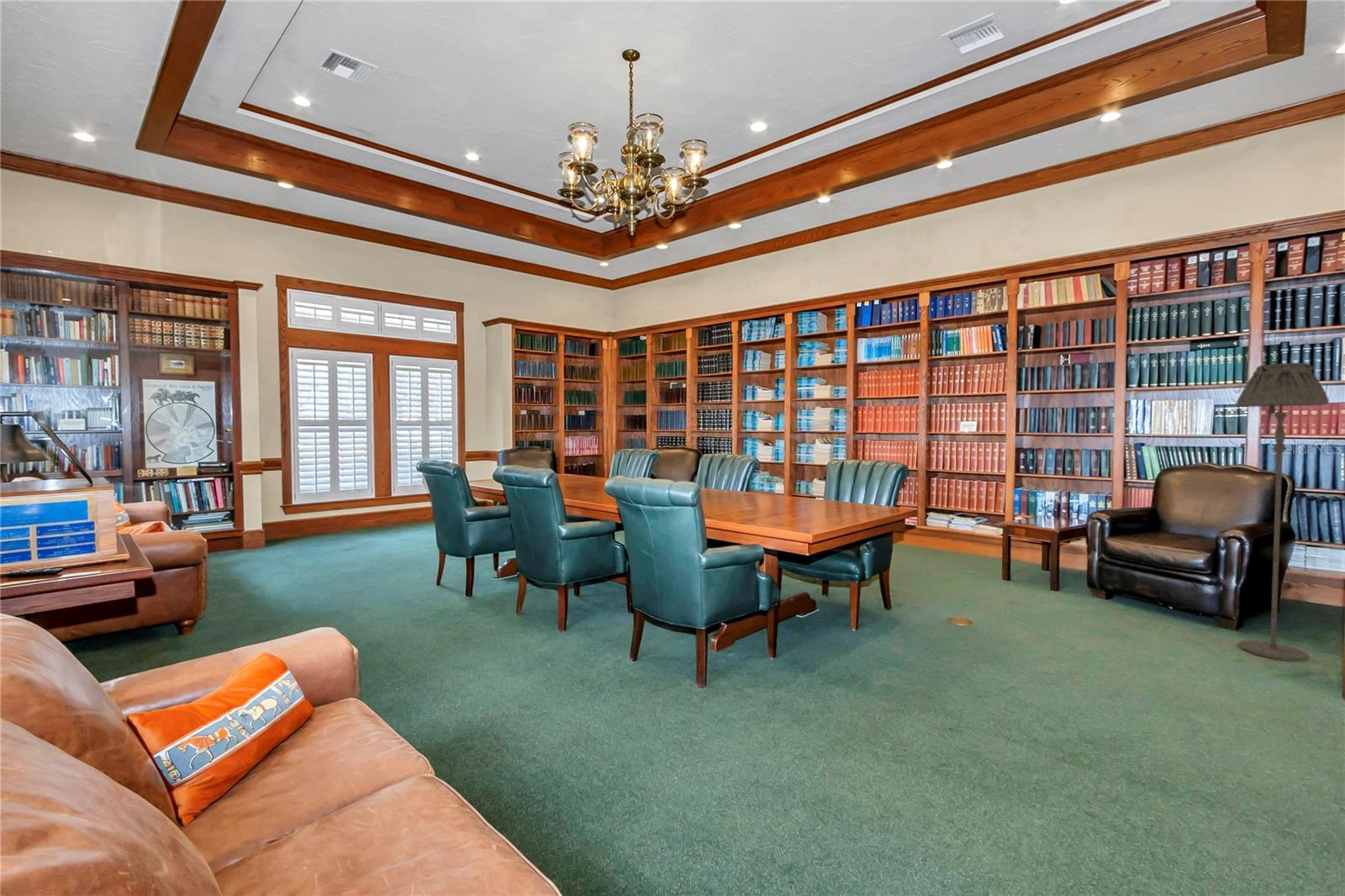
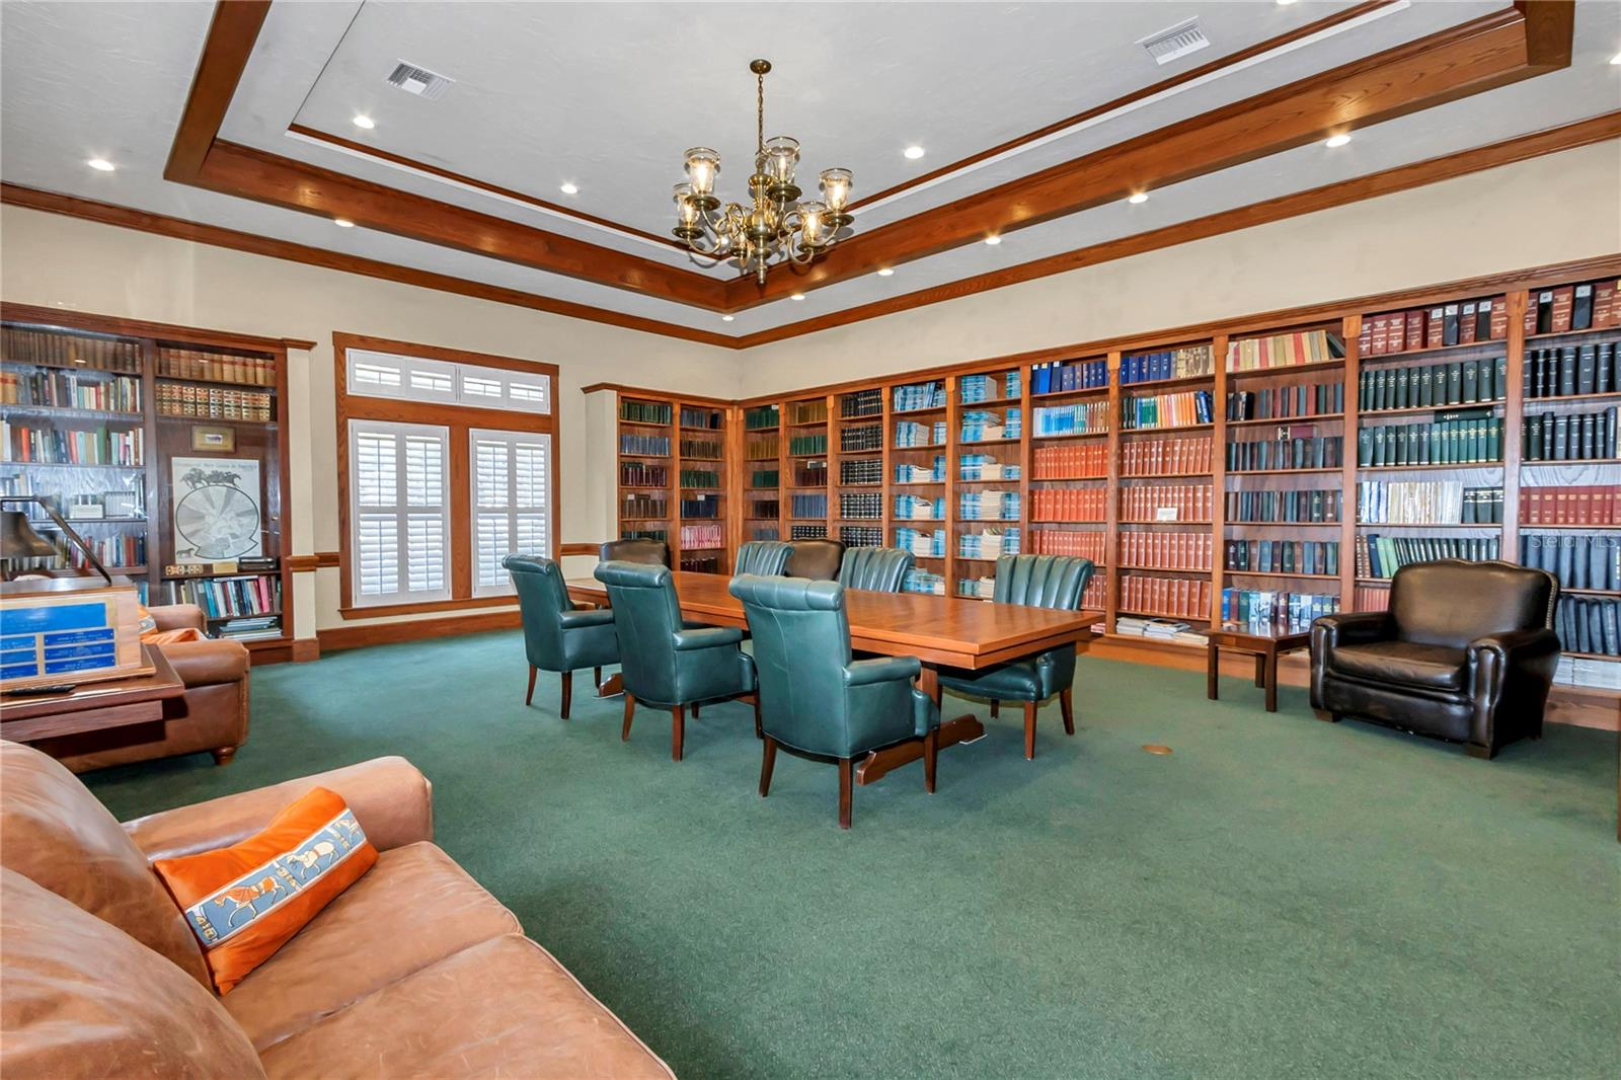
- floor lamp [1235,362,1330,662]
